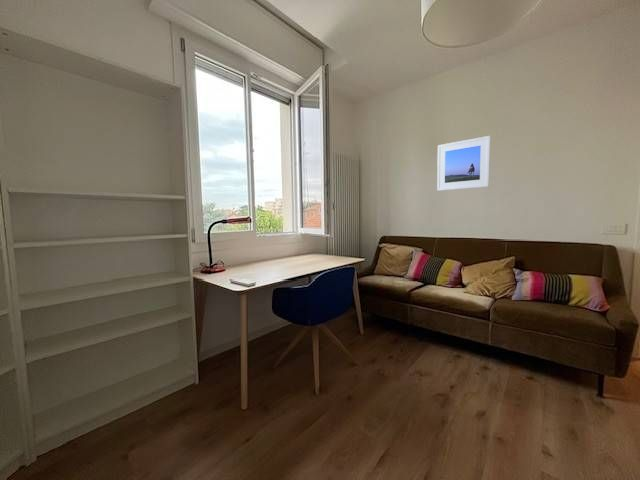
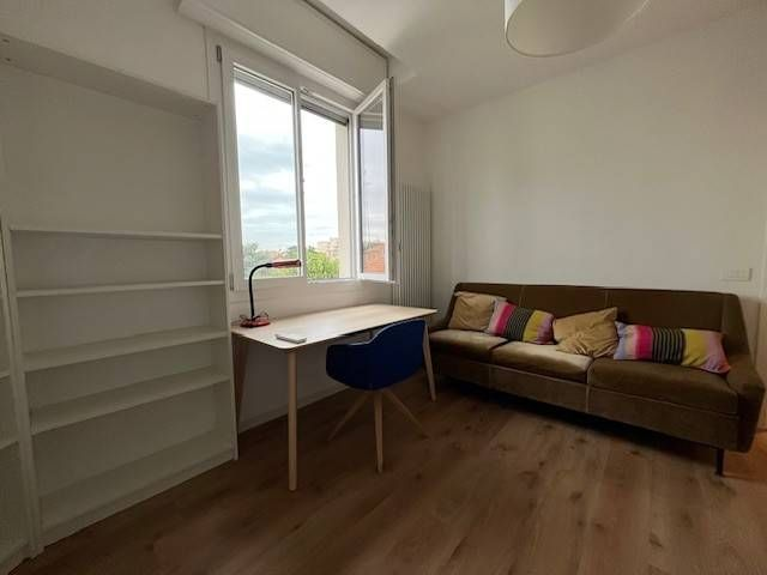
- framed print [436,135,491,192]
